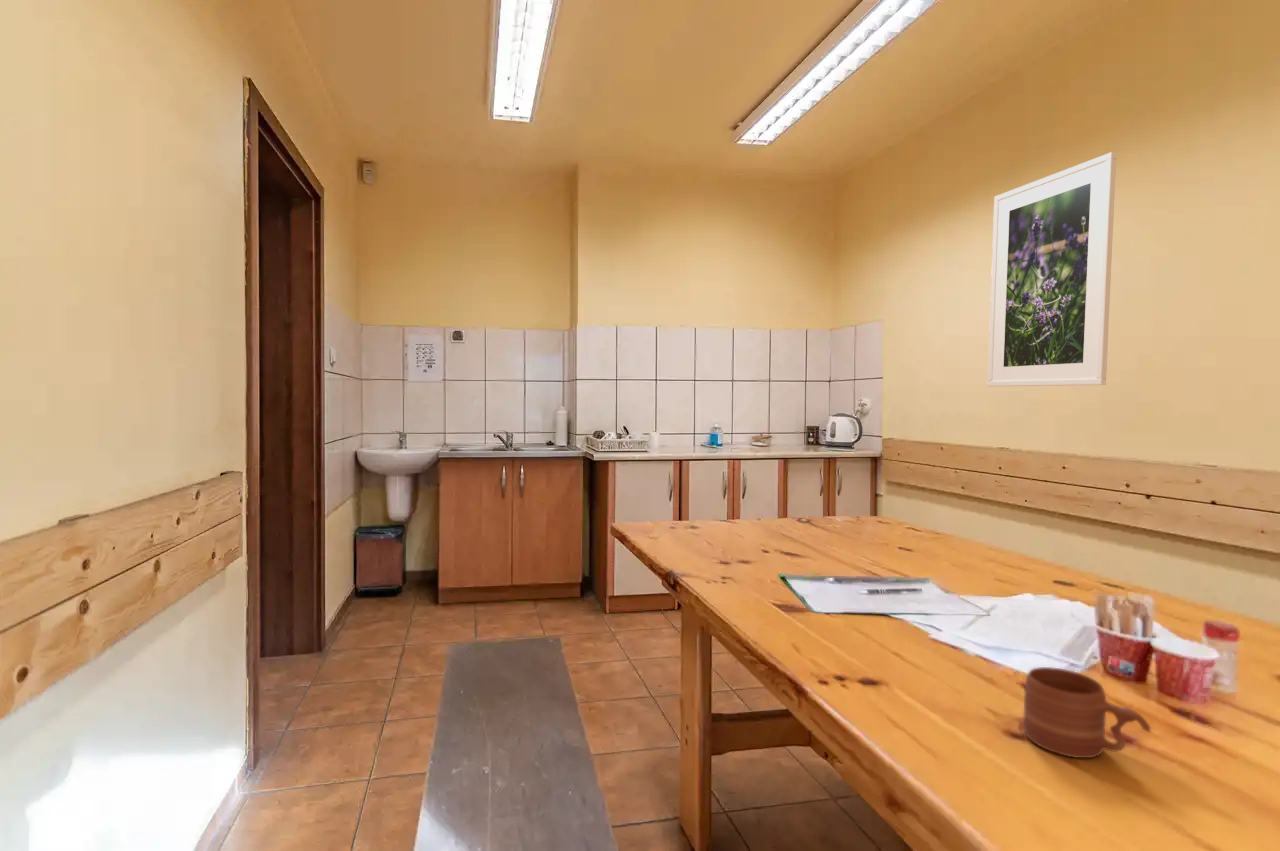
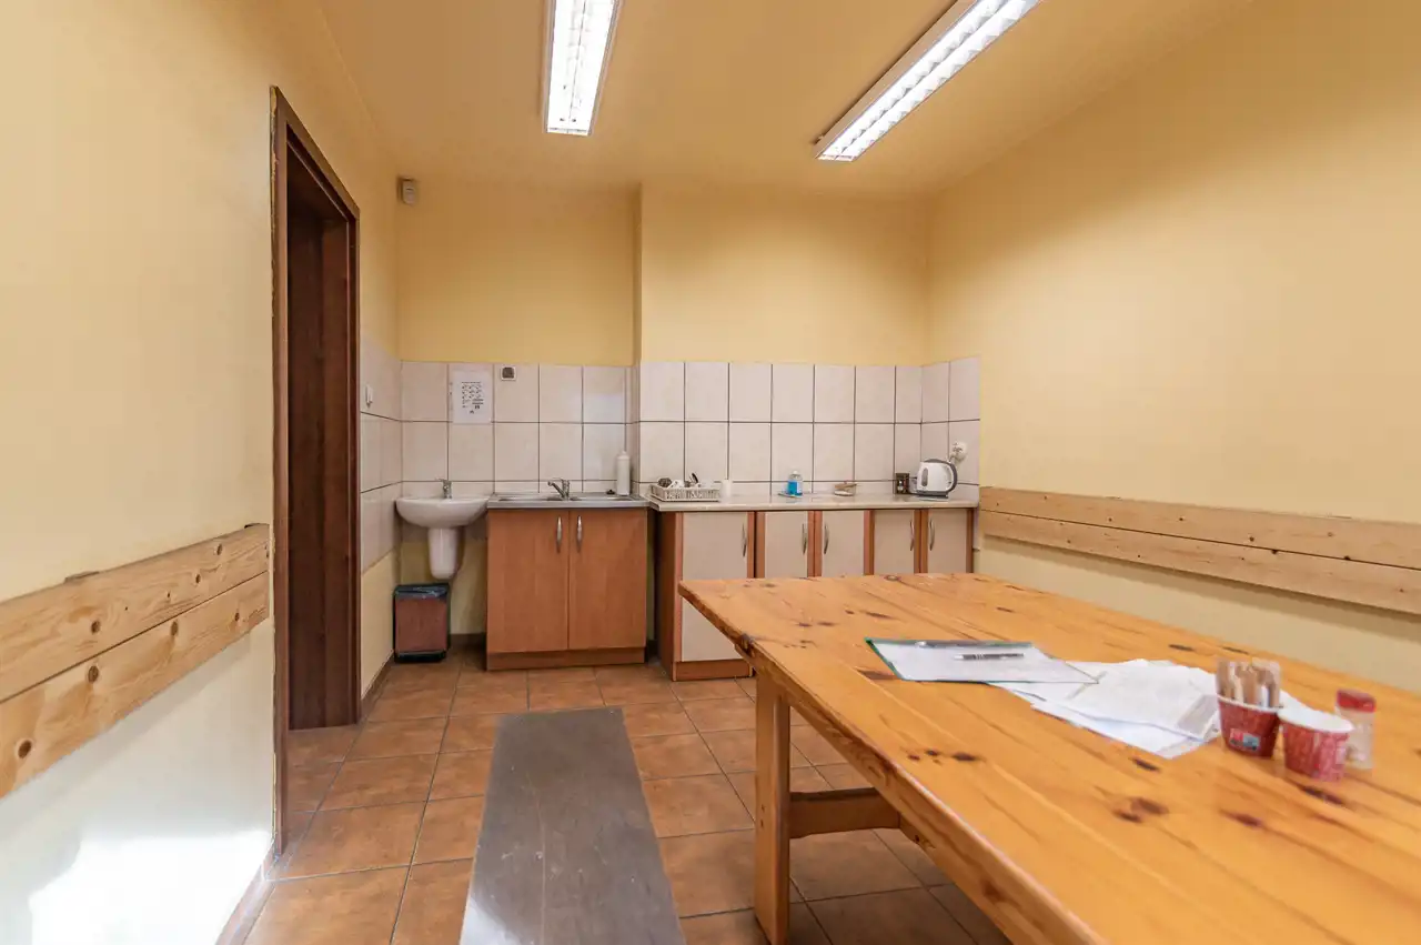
- mug [1023,666,1151,759]
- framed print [986,151,1117,387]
